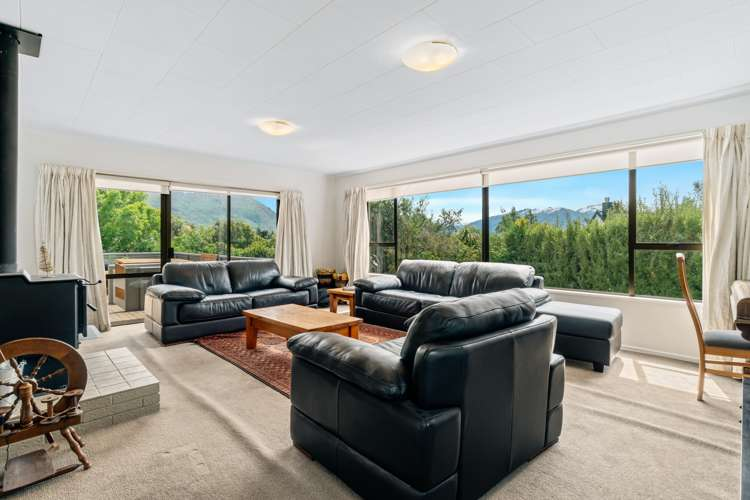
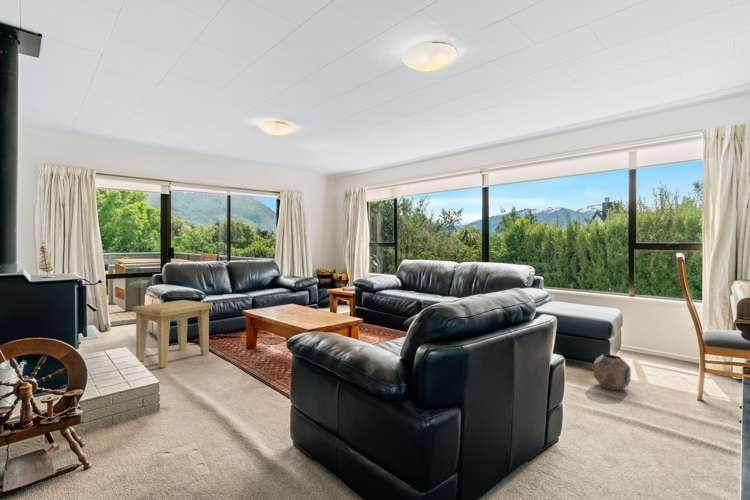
+ planter [592,353,632,391]
+ side table [132,299,213,369]
